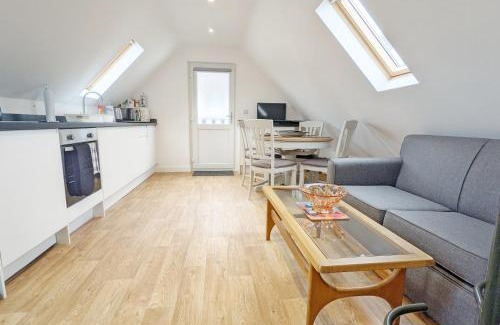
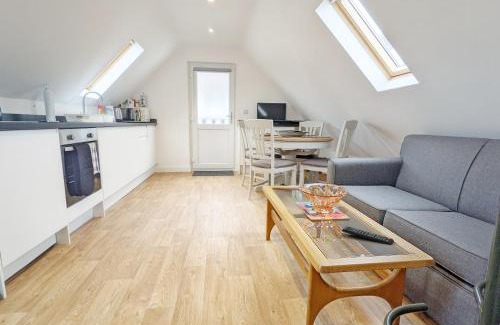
+ remote control [341,225,395,246]
